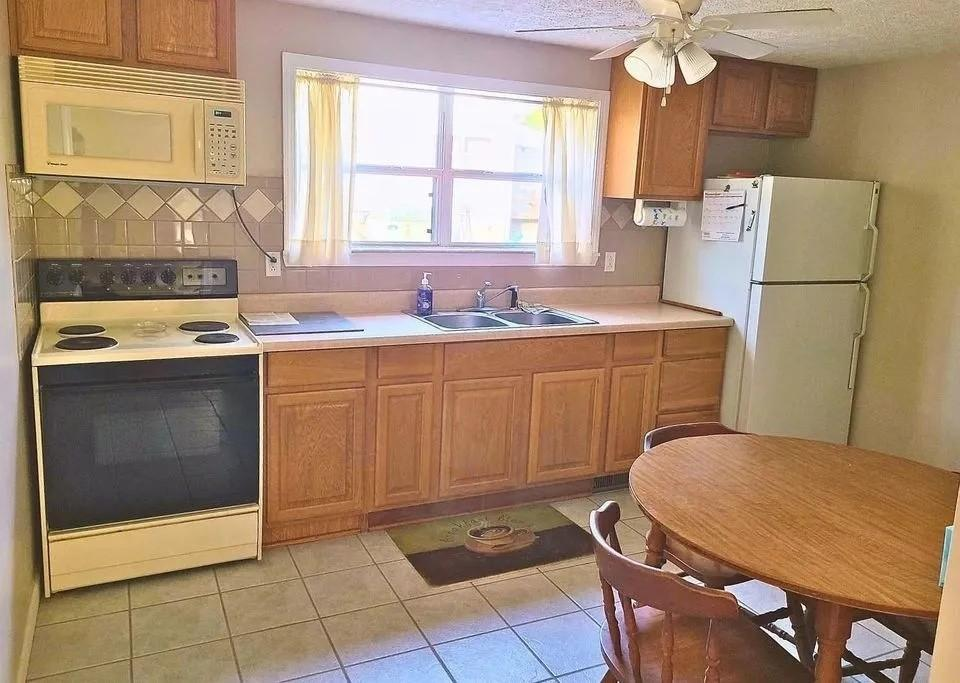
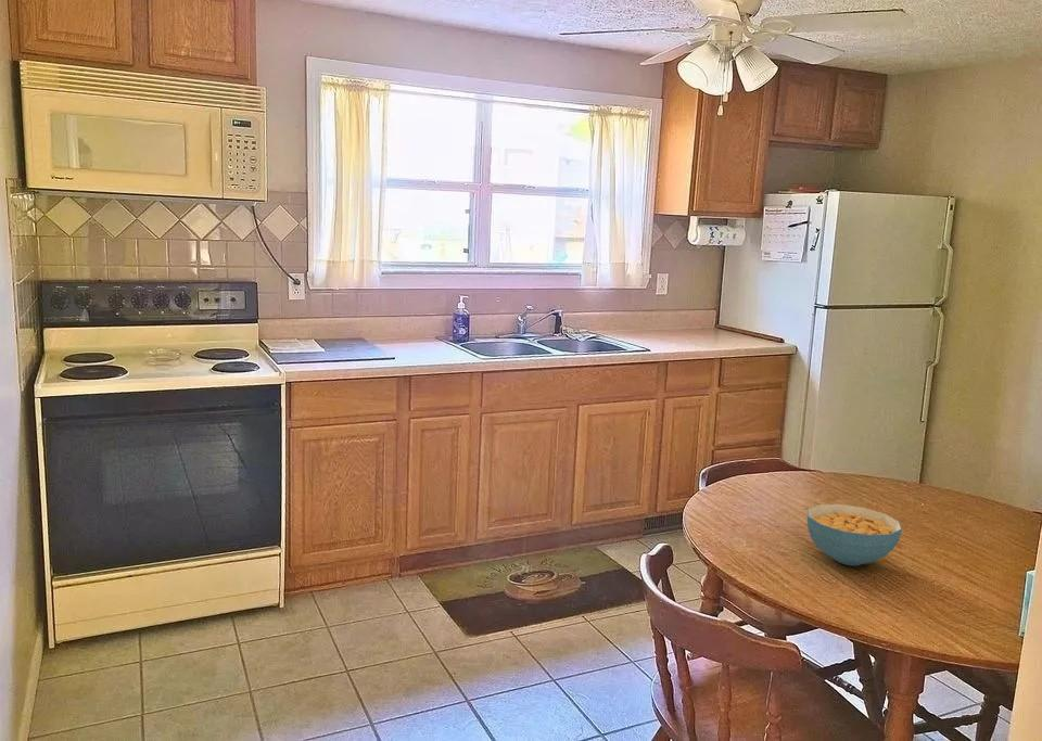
+ cereal bowl [806,503,903,566]
